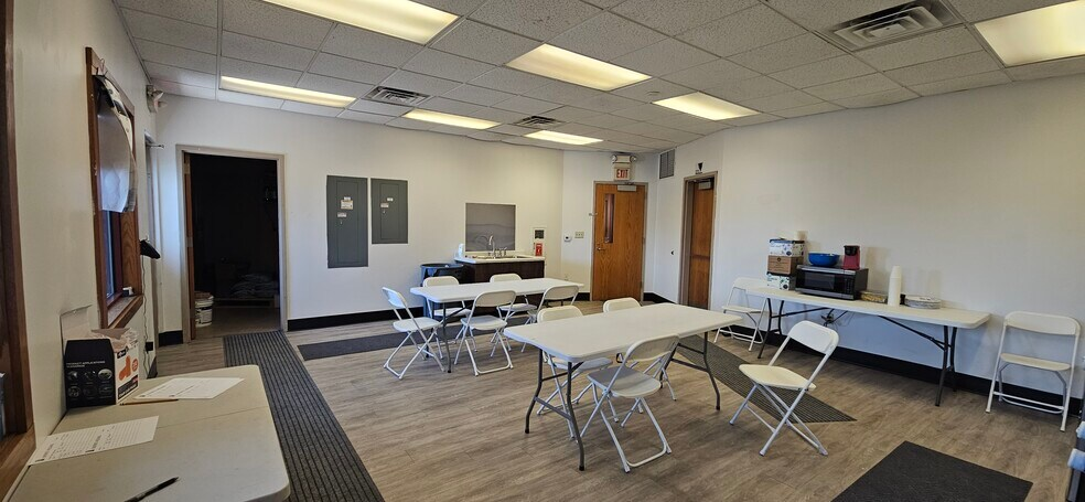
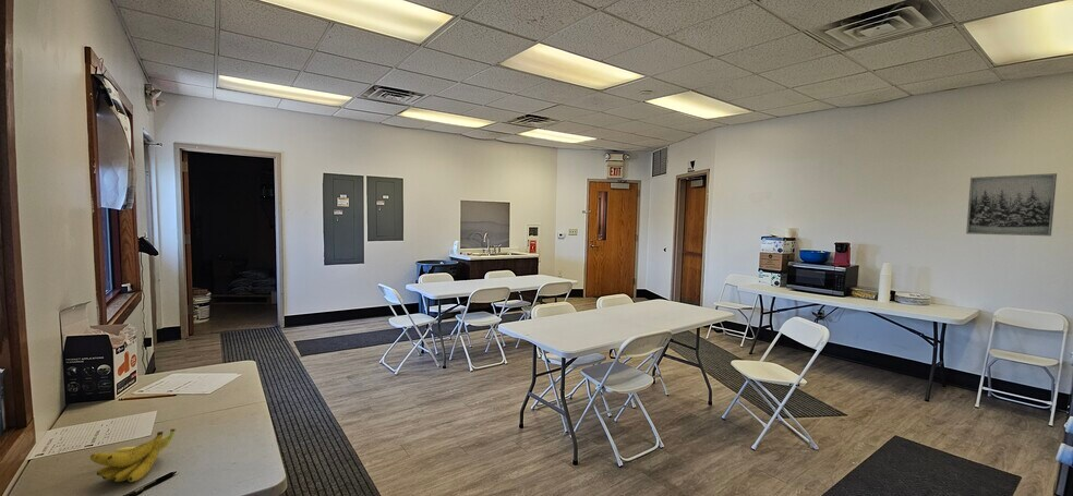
+ wall art [965,172,1058,237]
+ banana [89,427,177,483]
